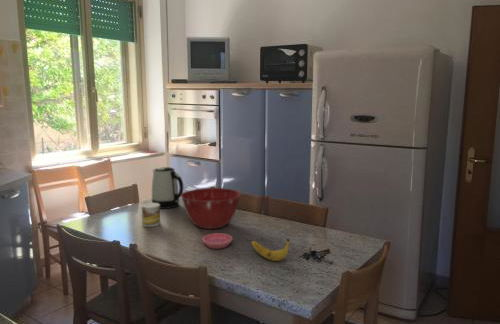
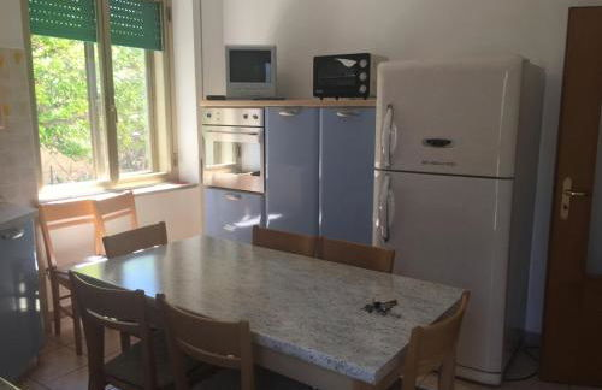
- kettle [151,166,184,210]
- mixing bowl [180,187,242,230]
- mug [139,202,161,228]
- saucer [202,232,233,250]
- banana [250,238,290,262]
